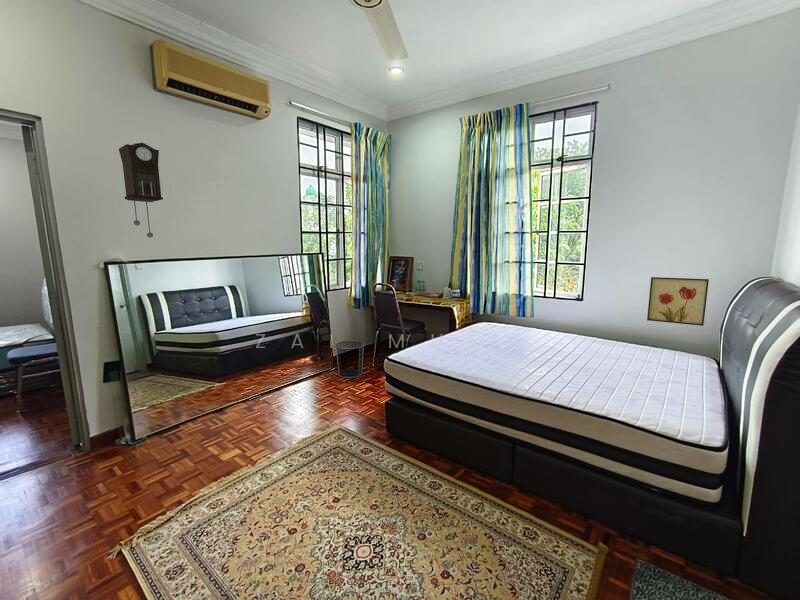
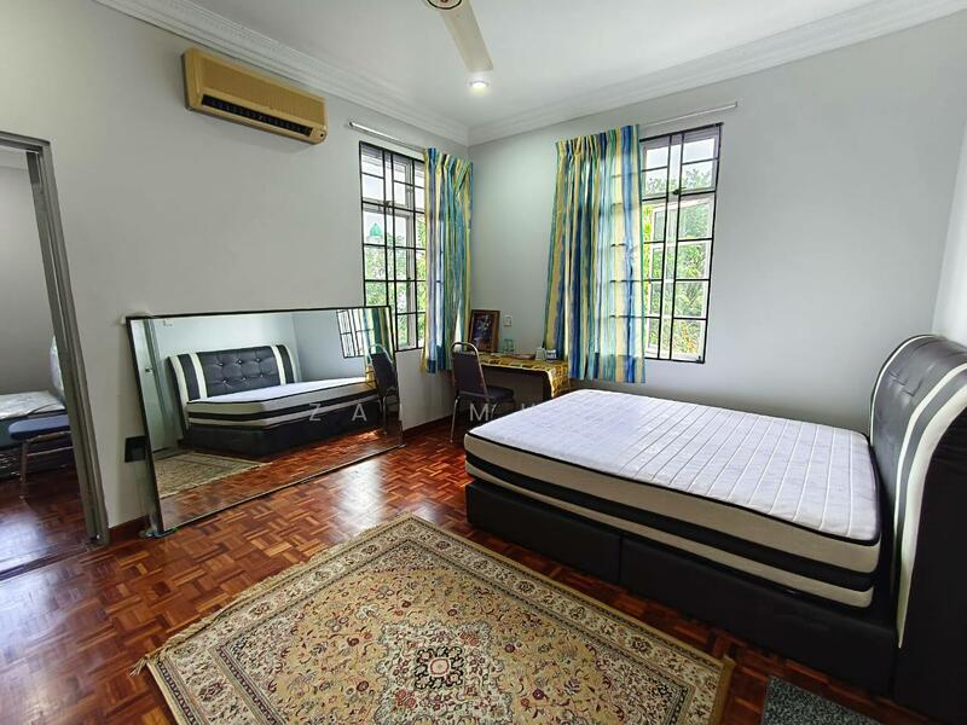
- pendulum clock [118,142,164,239]
- wall art [646,276,710,327]
- waste bin [334,340,365,379]
